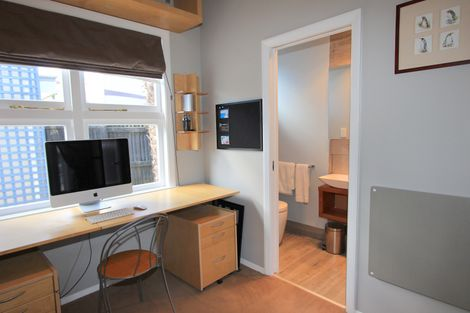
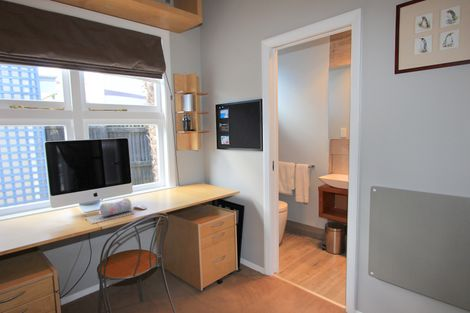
+ pencil case [99,197,132,218]
